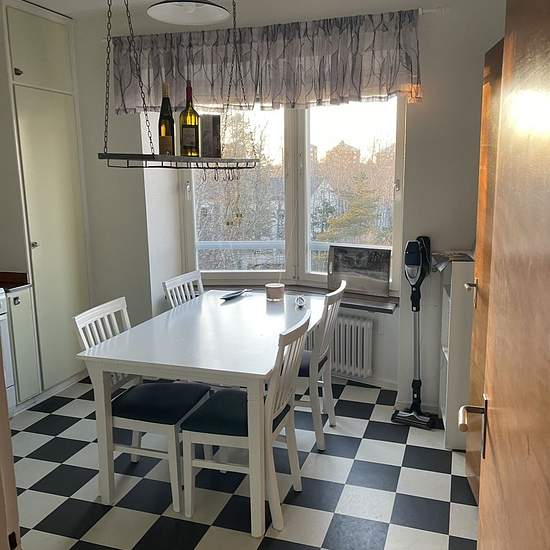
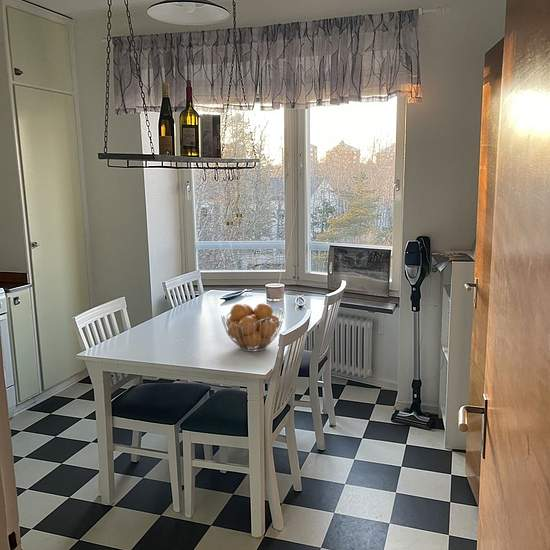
+ fruit basket [220,302,285,353]
